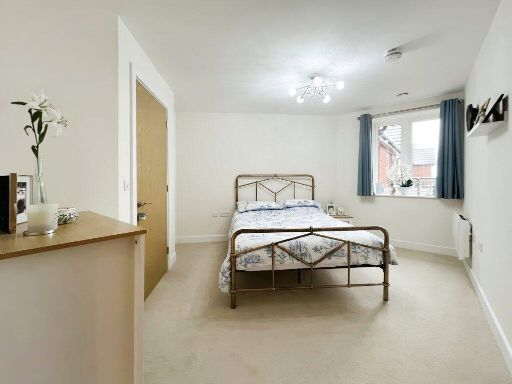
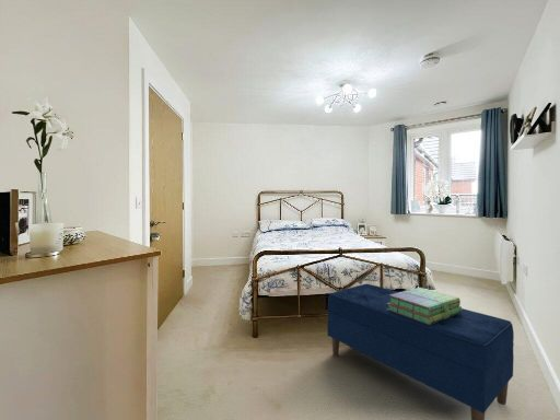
+ stack of books [387,287,463,325]
+ bench [326,283,515,420]
